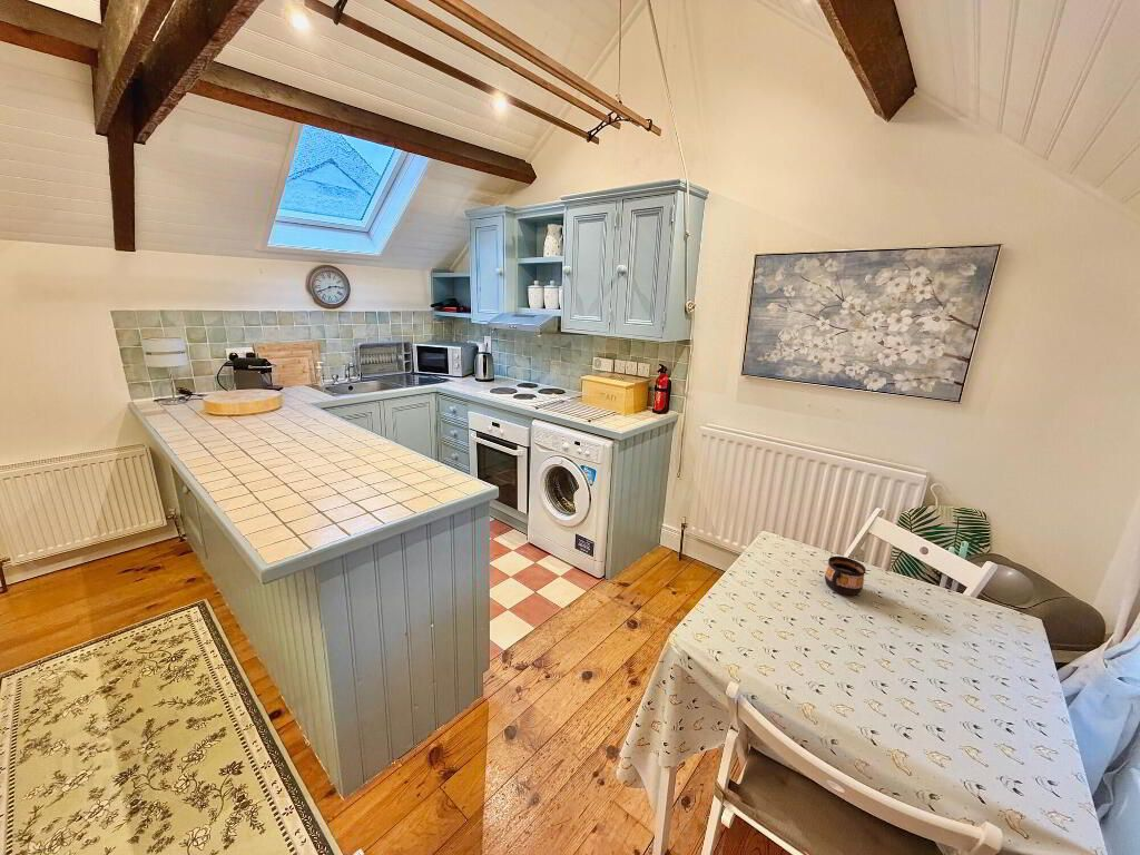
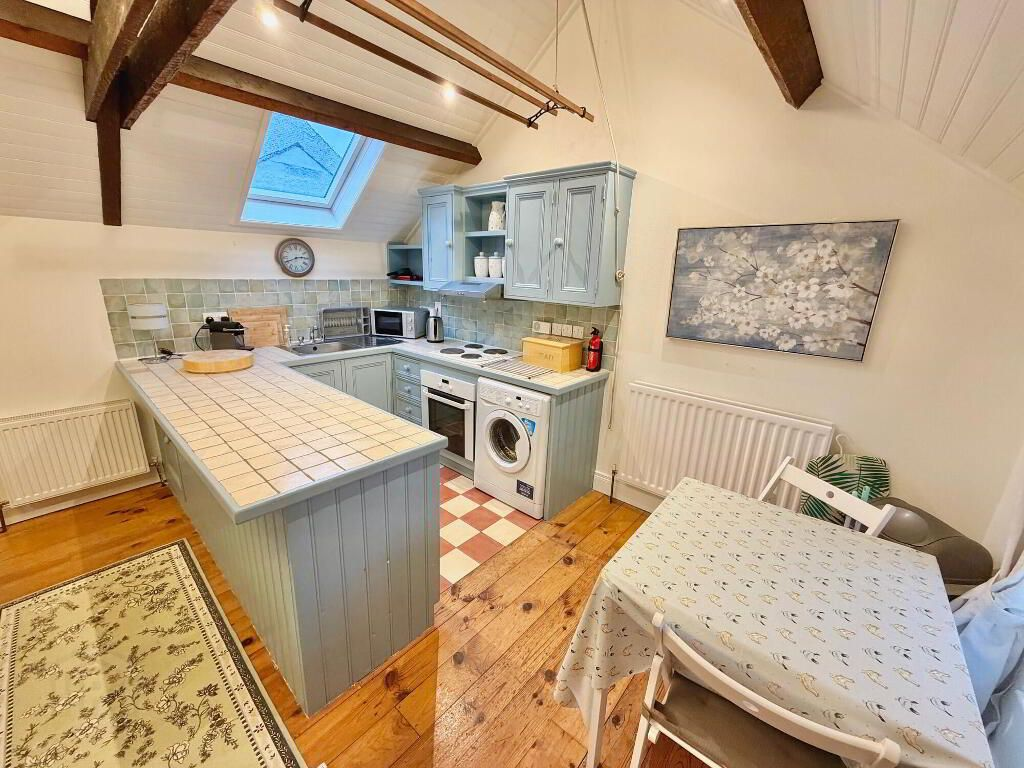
- cup [824,556,867,597]
